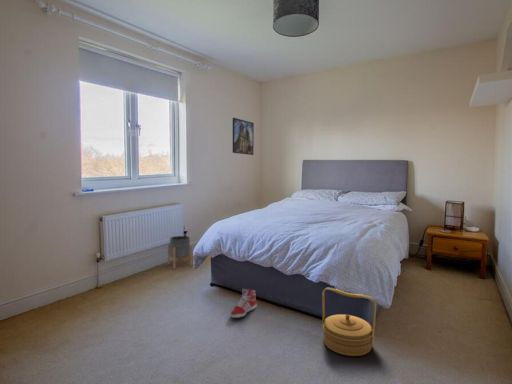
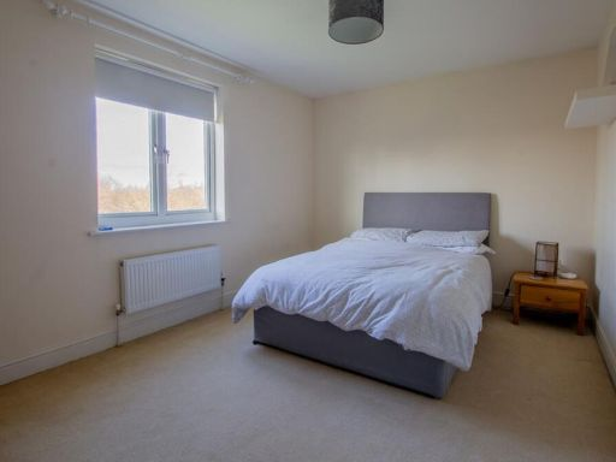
- basket [321,286,377,357]
- planter [167,235,194,270]
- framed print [232,117,255,156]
- sneaker [229,288,258,319]
